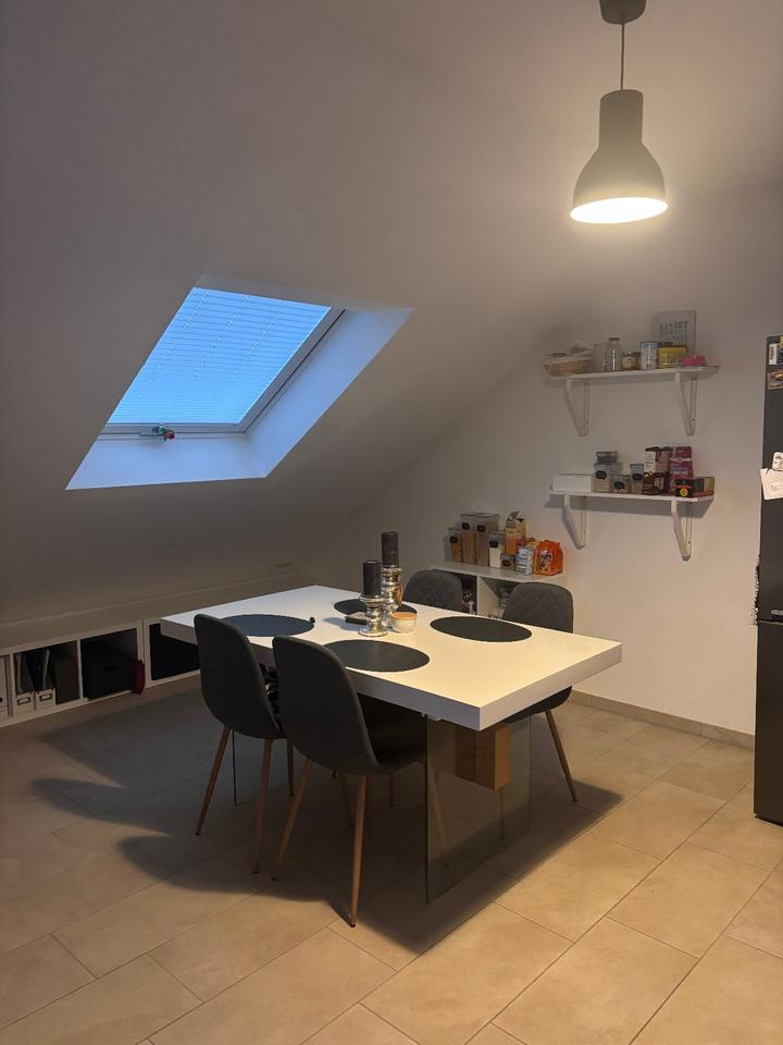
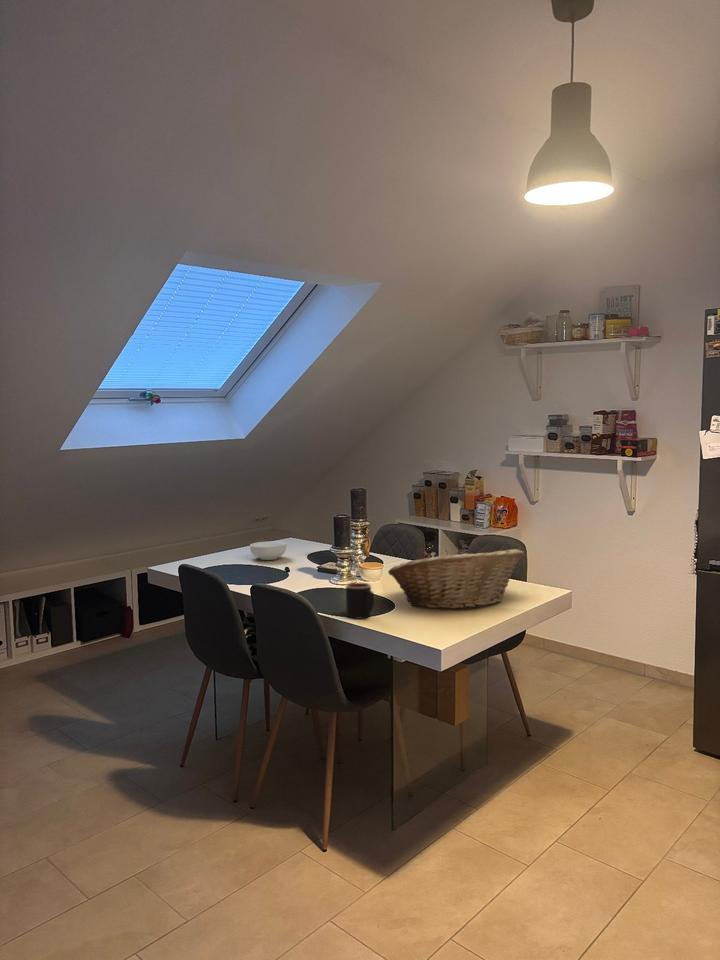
+ mug [345,582,375,619]
+ cereal bowl [249,540,287,561]
+ fruit basket [387,548,524,610]
